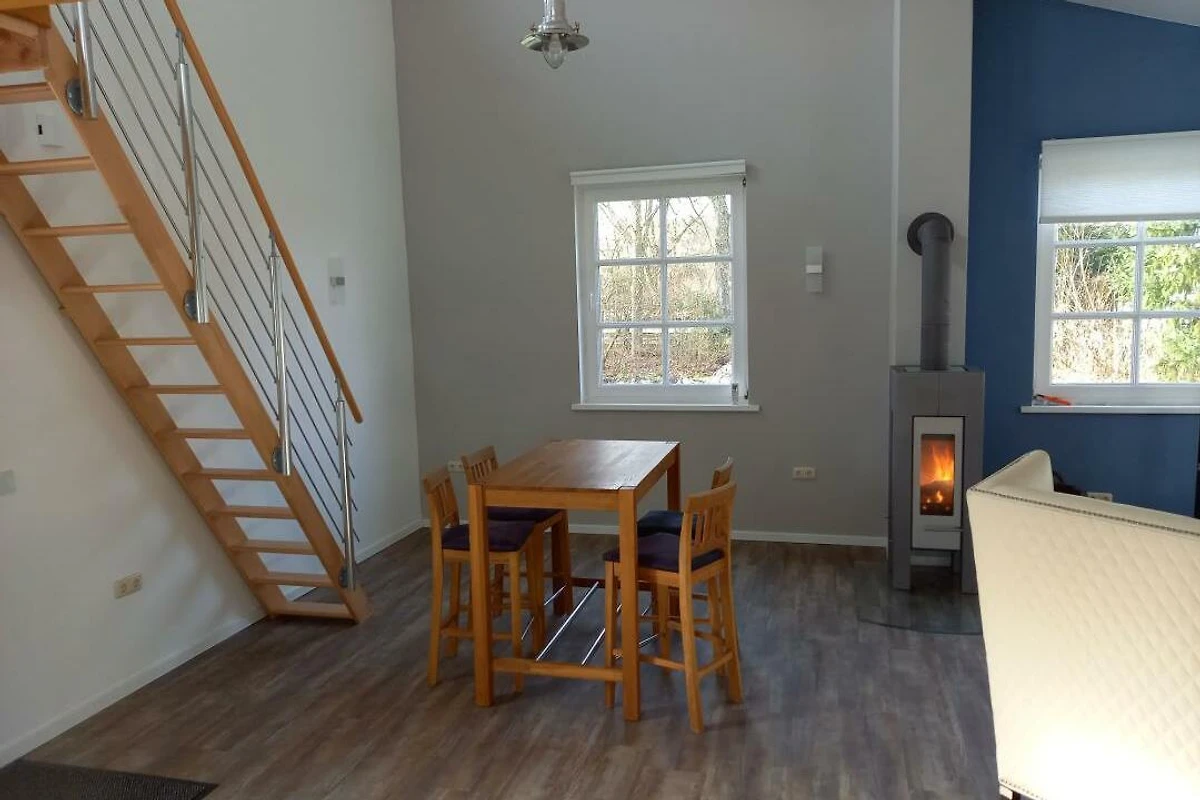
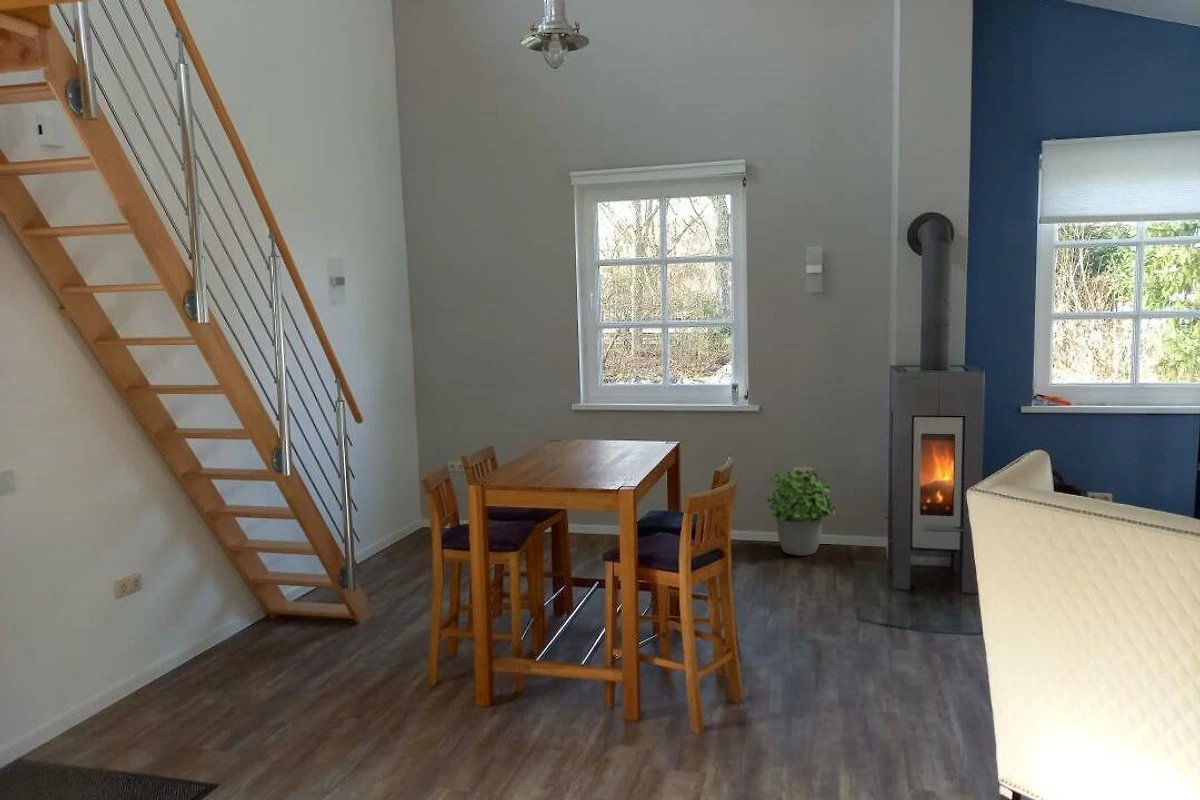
+ potted plant [764,468,838,557]
